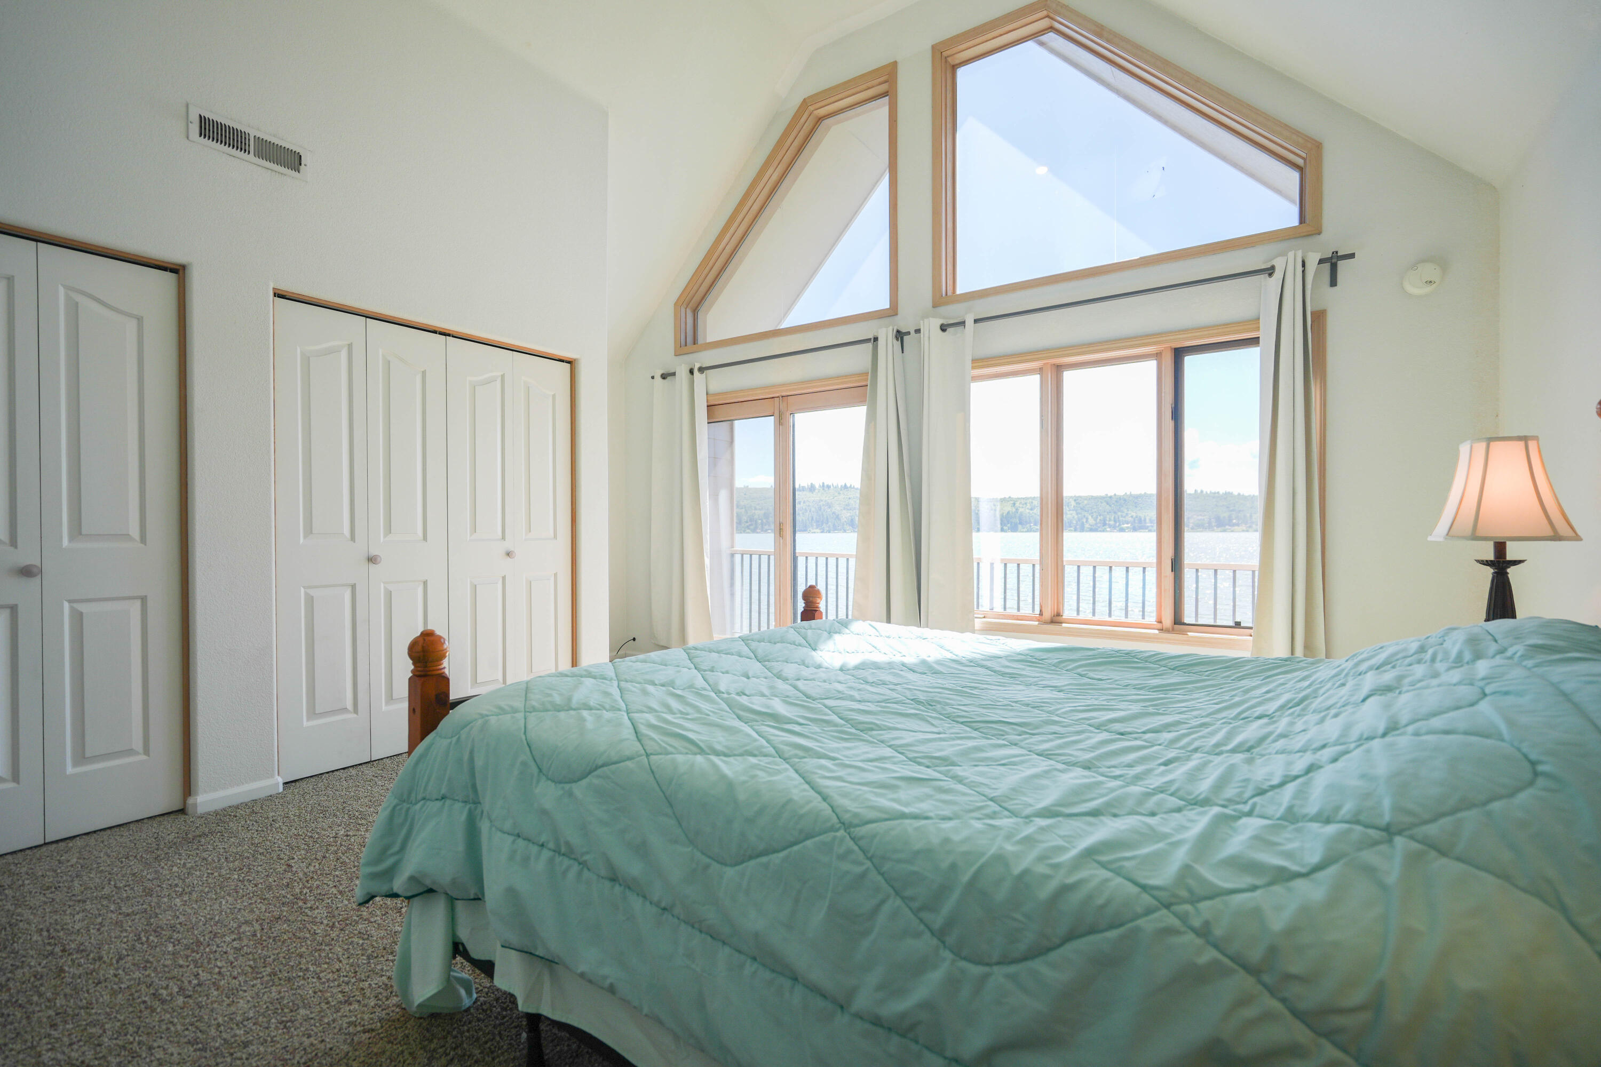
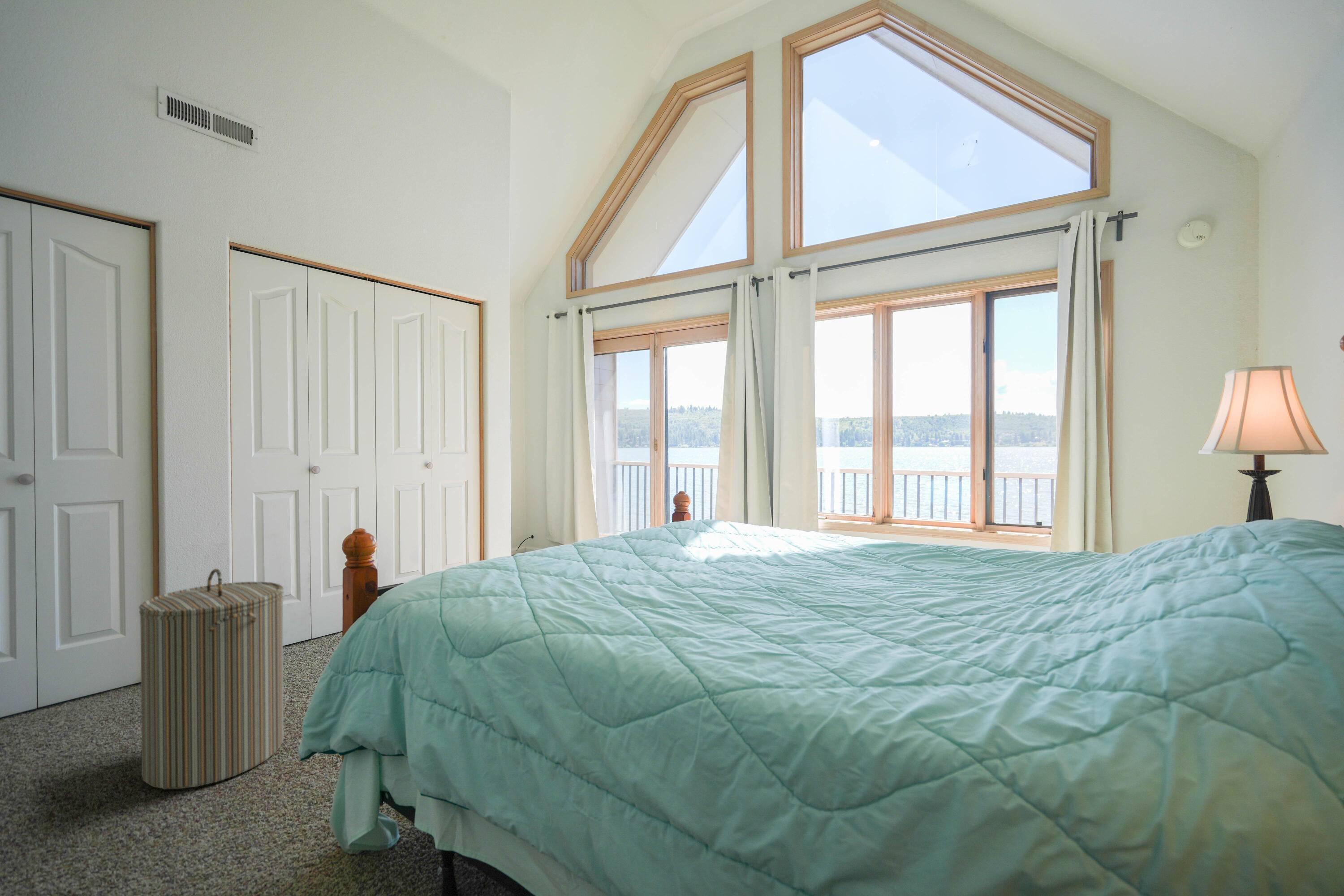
+ laundry hamper [138,568,284,789]
